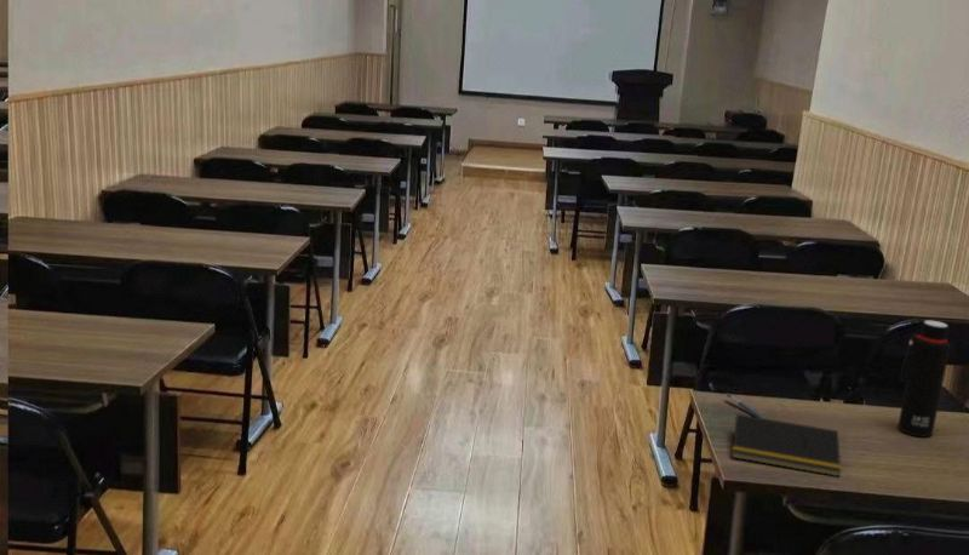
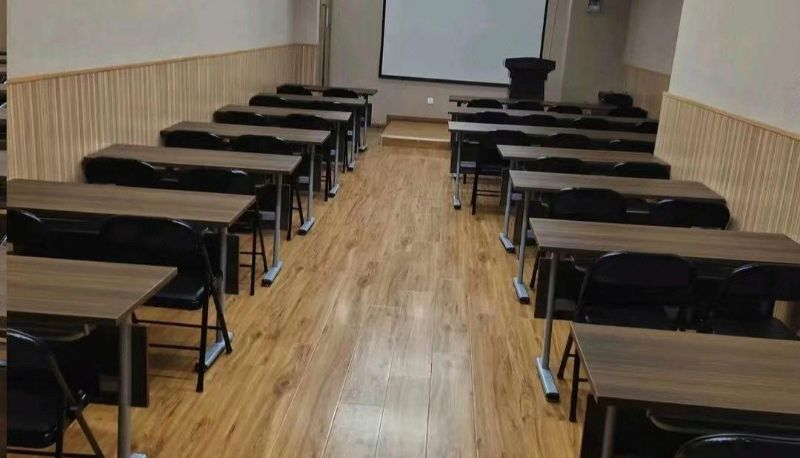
- water bottle [896,319,951,439]
- pen [724,393,762,418]
- notepad [730,413,842,477]
